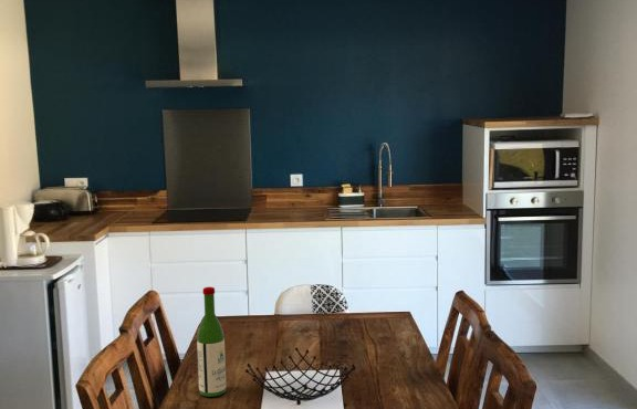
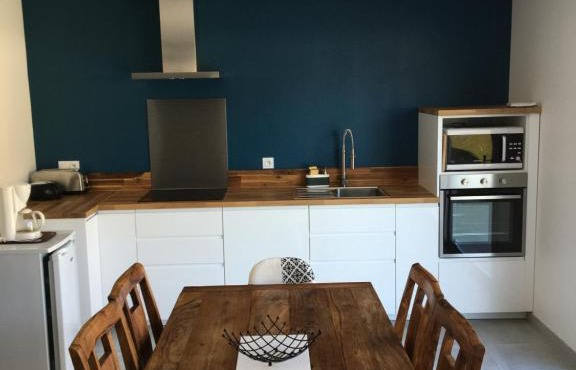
- wine bottle [196,286,227,398]
